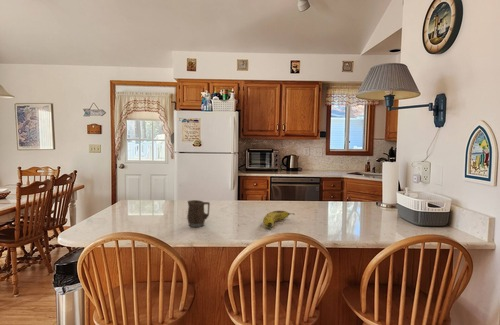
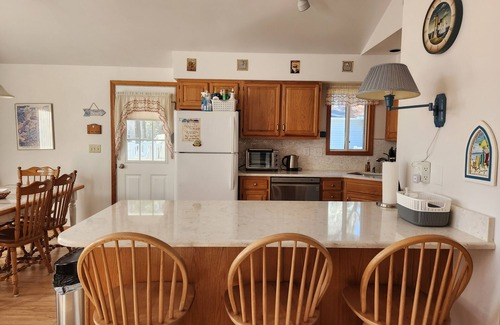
- mug [186,199,211,228]
- fruit [262,210,295,229]
